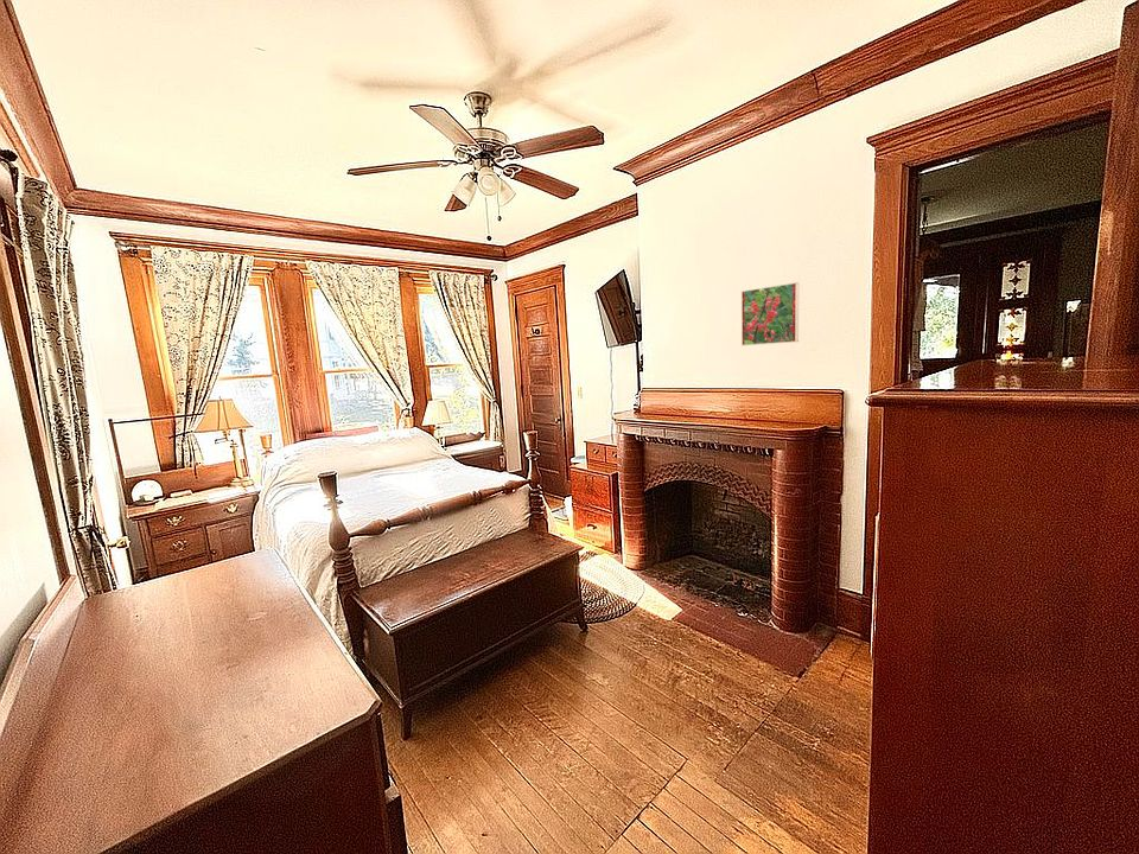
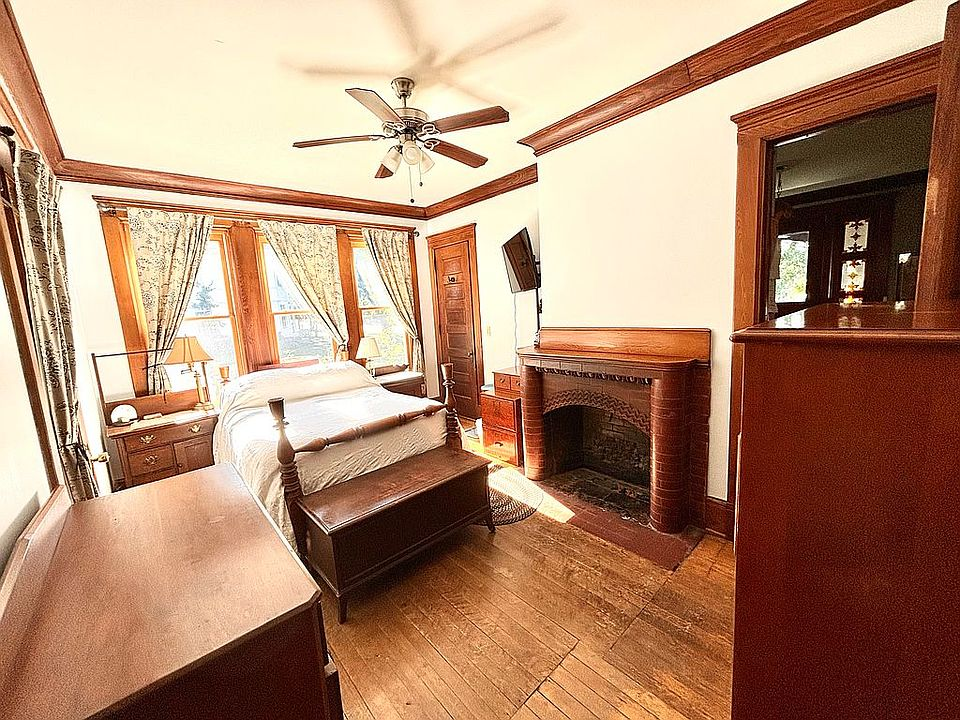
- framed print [740,281,800,346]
